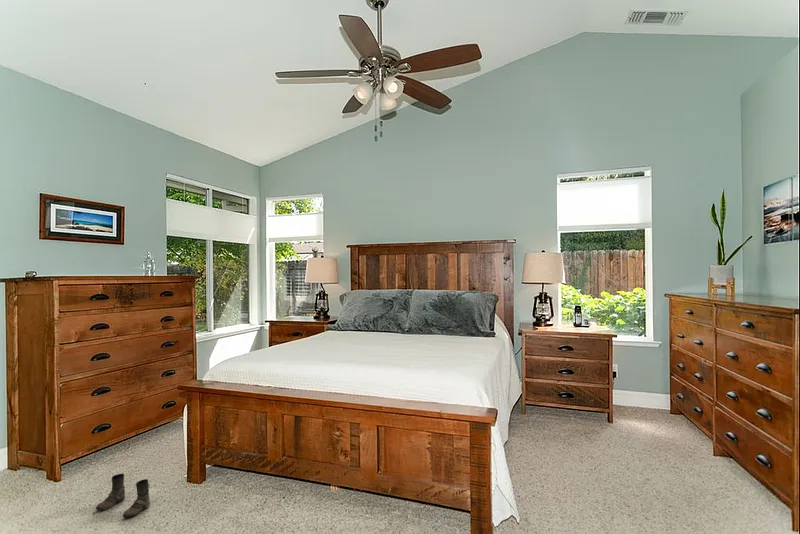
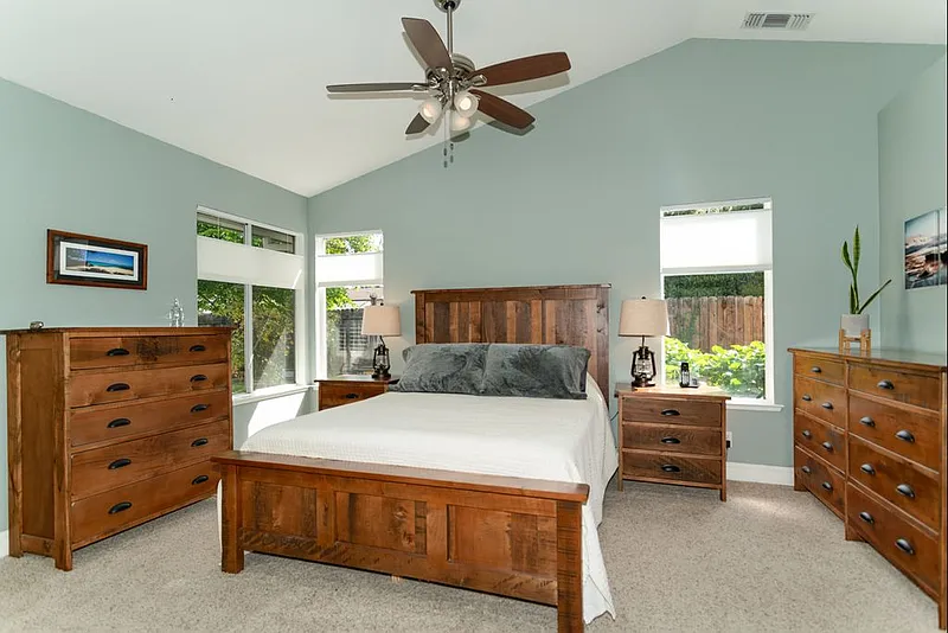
- boots [95,473,151,518]
